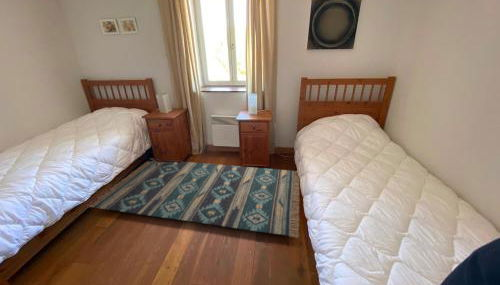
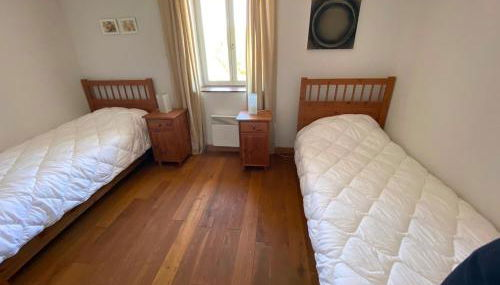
- rug [88,157,301,239]
